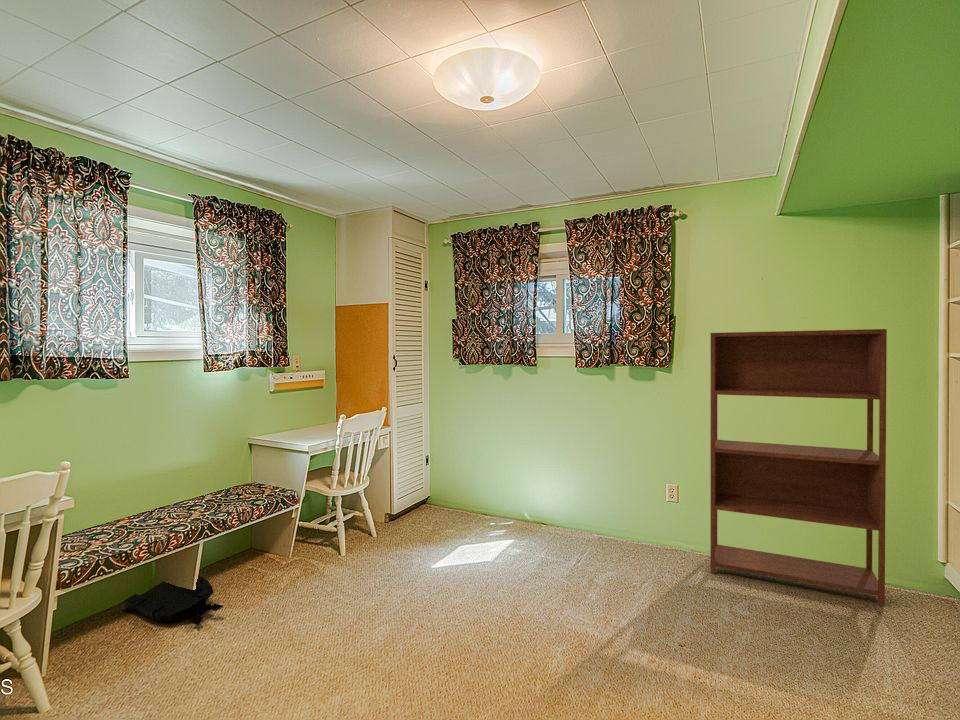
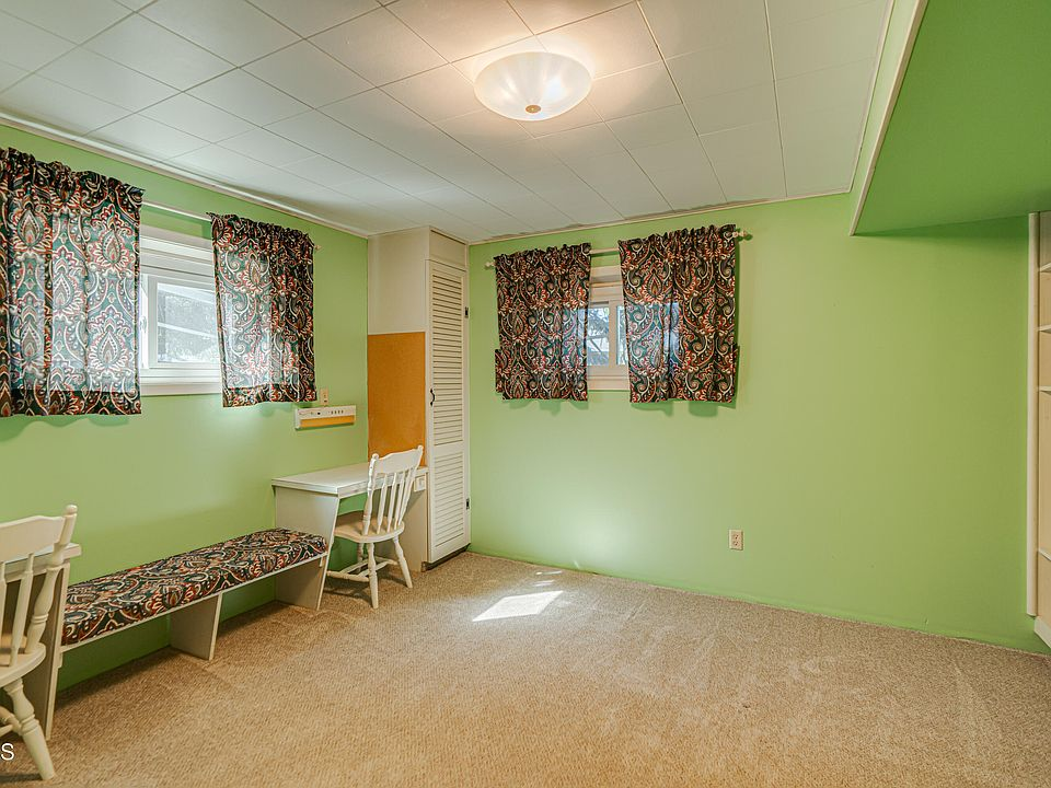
- bookshelf [710,328,888,606]
- backpack [122,575,224,625]
